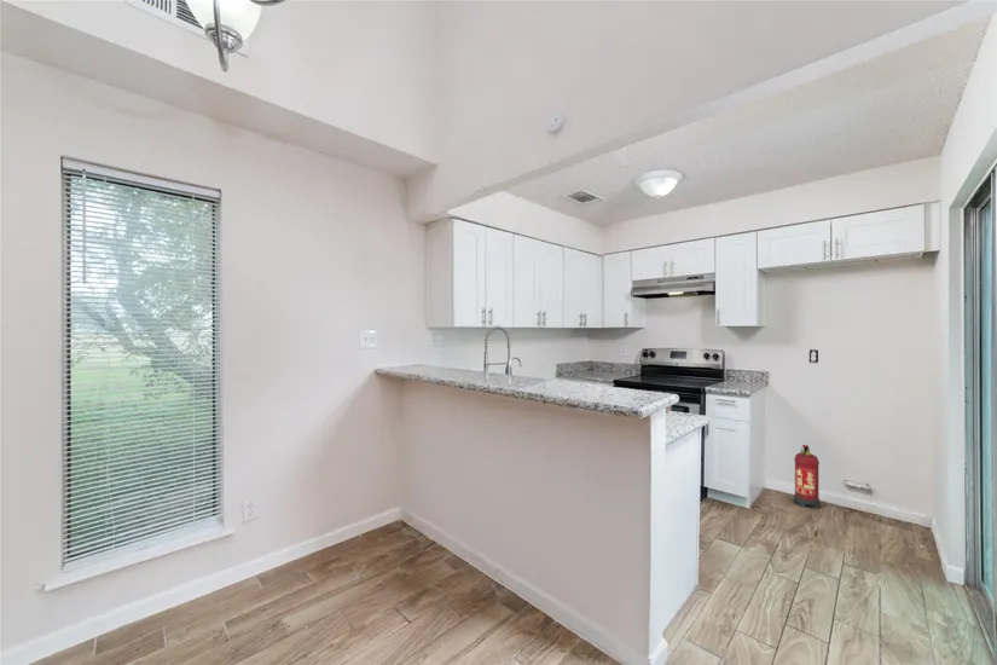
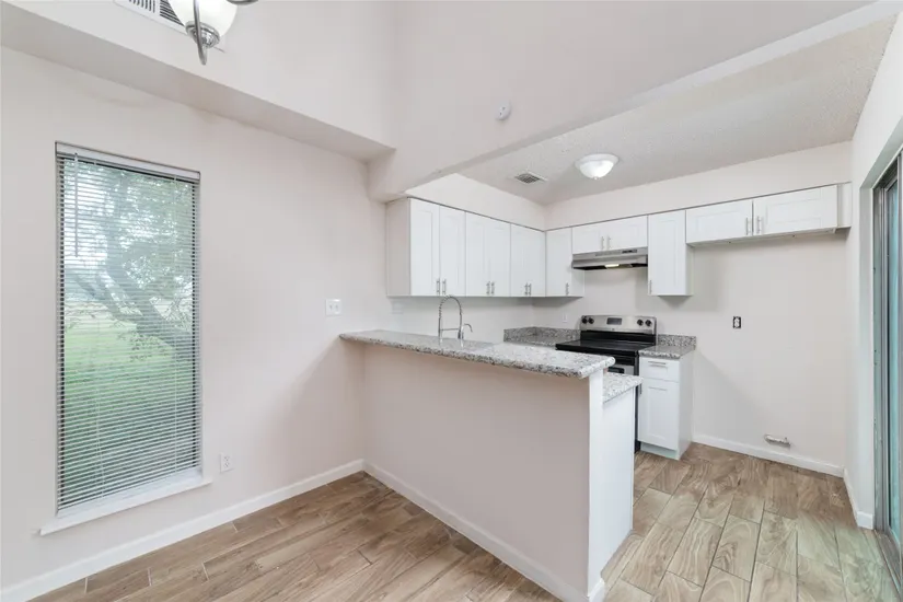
- fire extinguisher [793,444,822,510]
